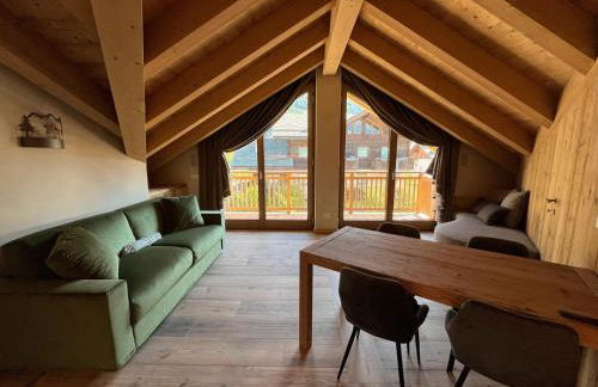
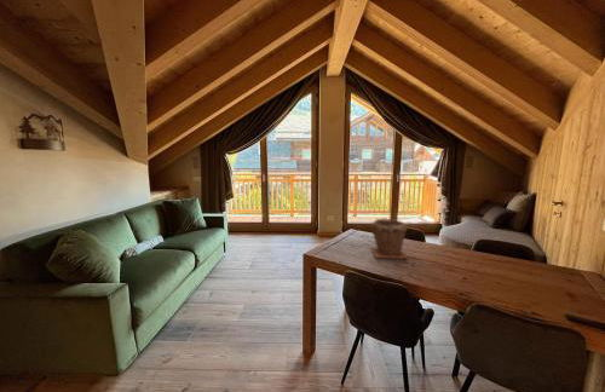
+ plant pot [369,217,409,260]
